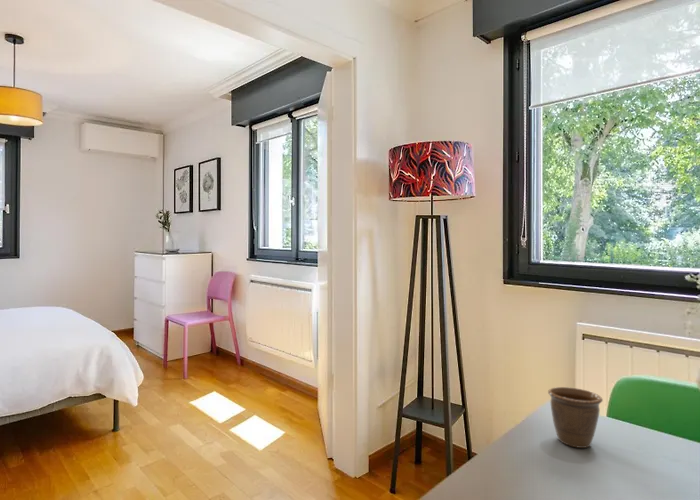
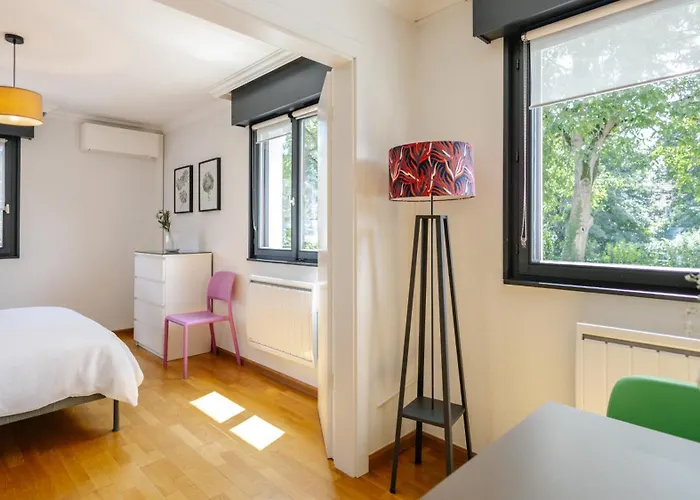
- mug [547,386,604,449]
